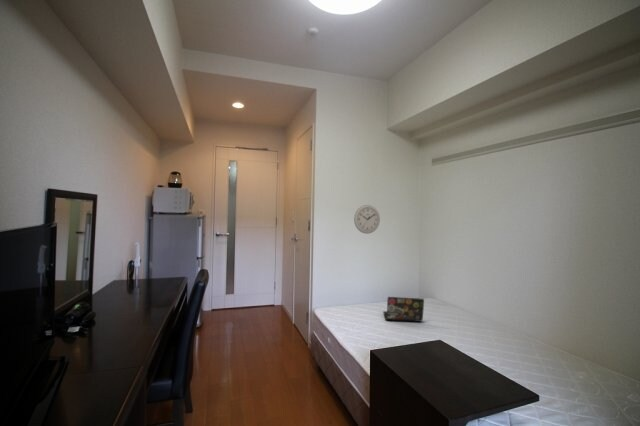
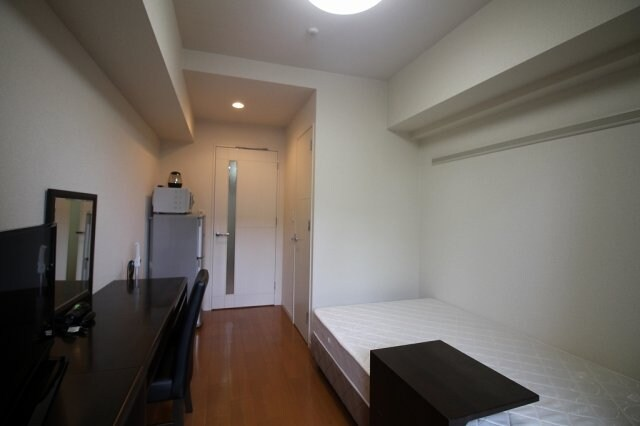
- laptop [382,296,425,323]
- wall clock [353,204,381,235]
